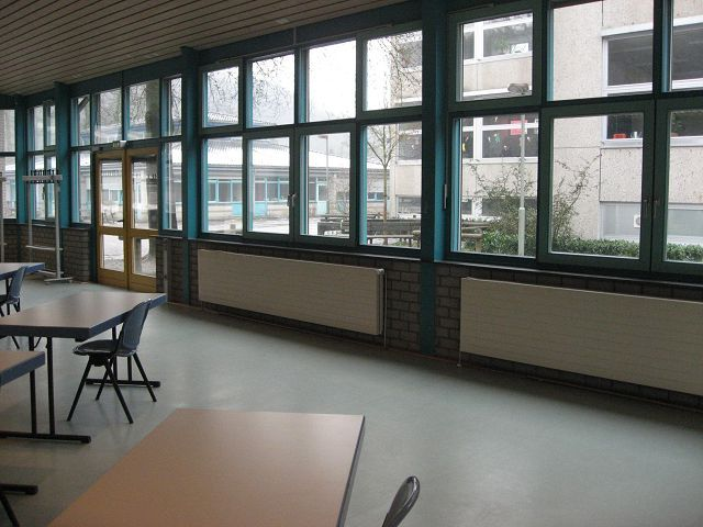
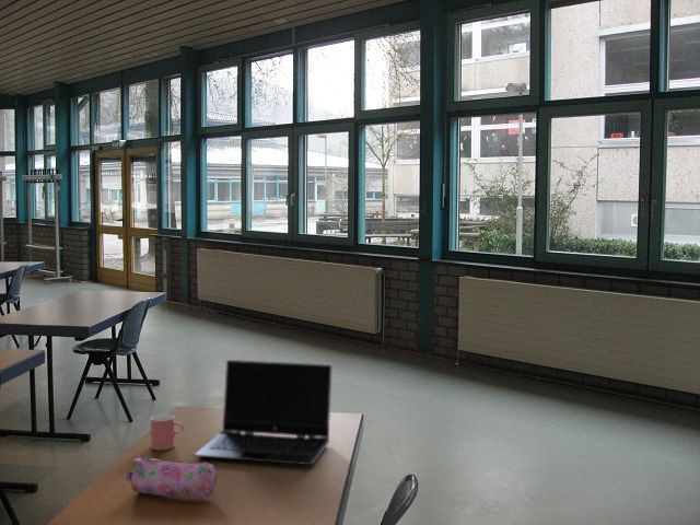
+ laptop computer [194,359,334,466]
+ pencil case [125,456,219,501]
+ cup [150,413,185,451]
